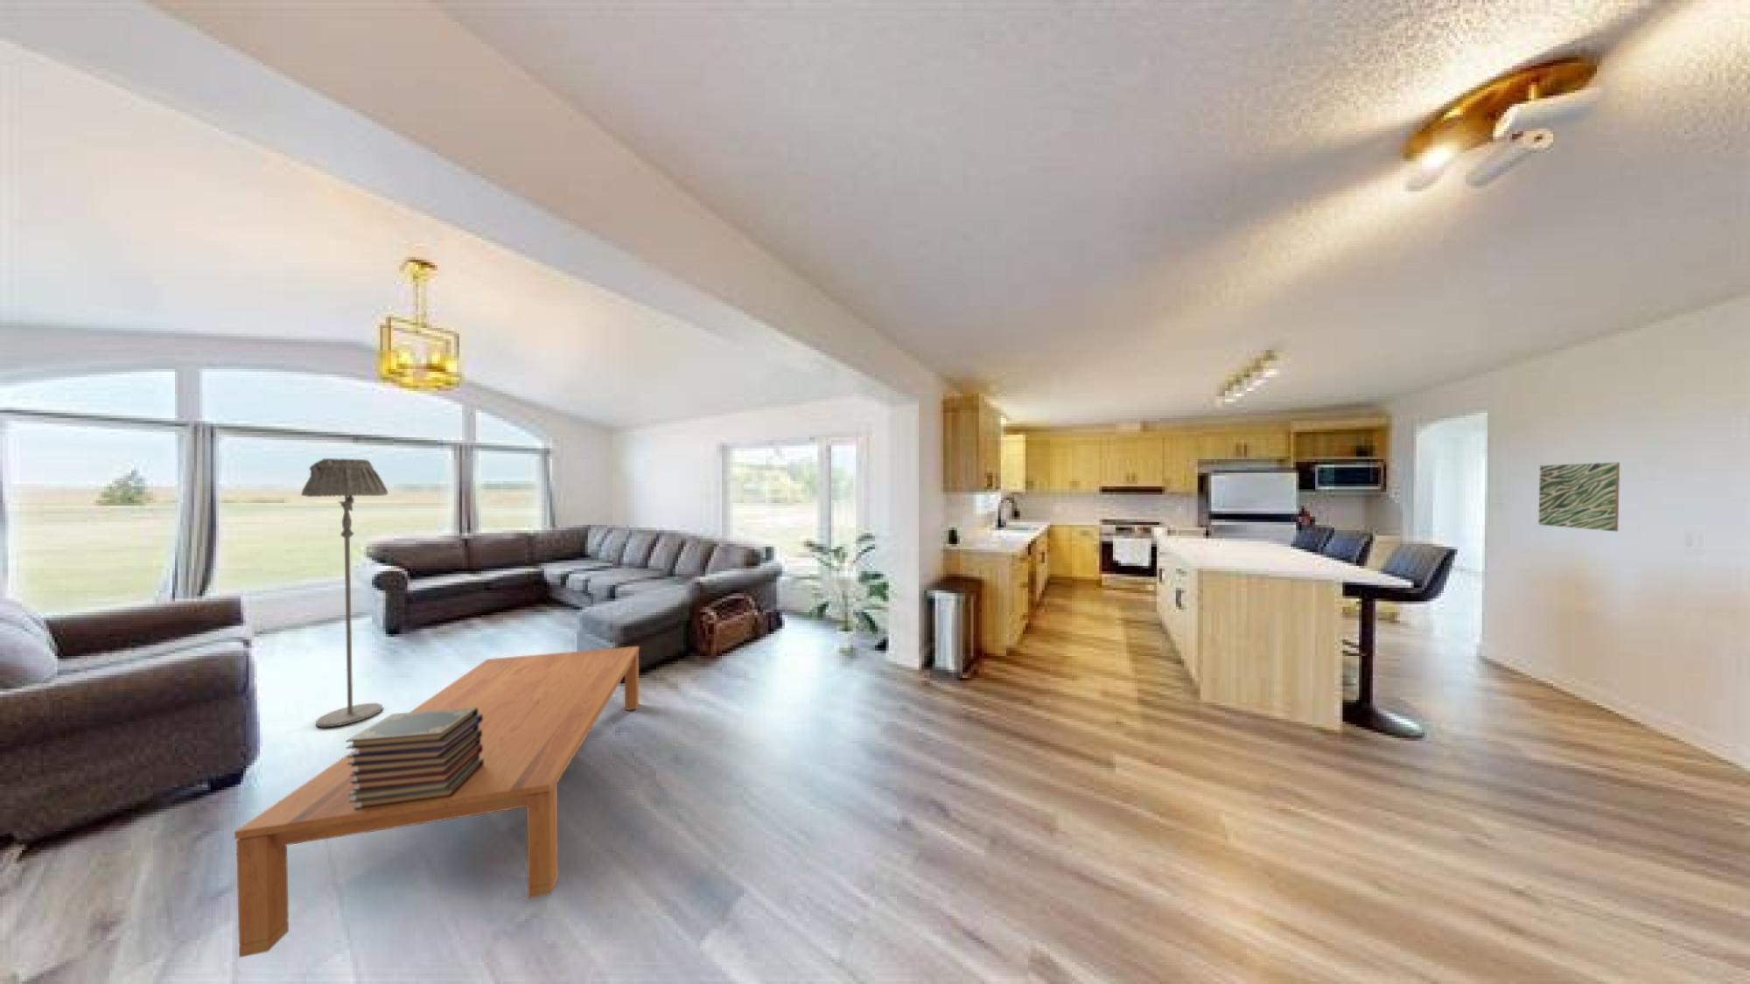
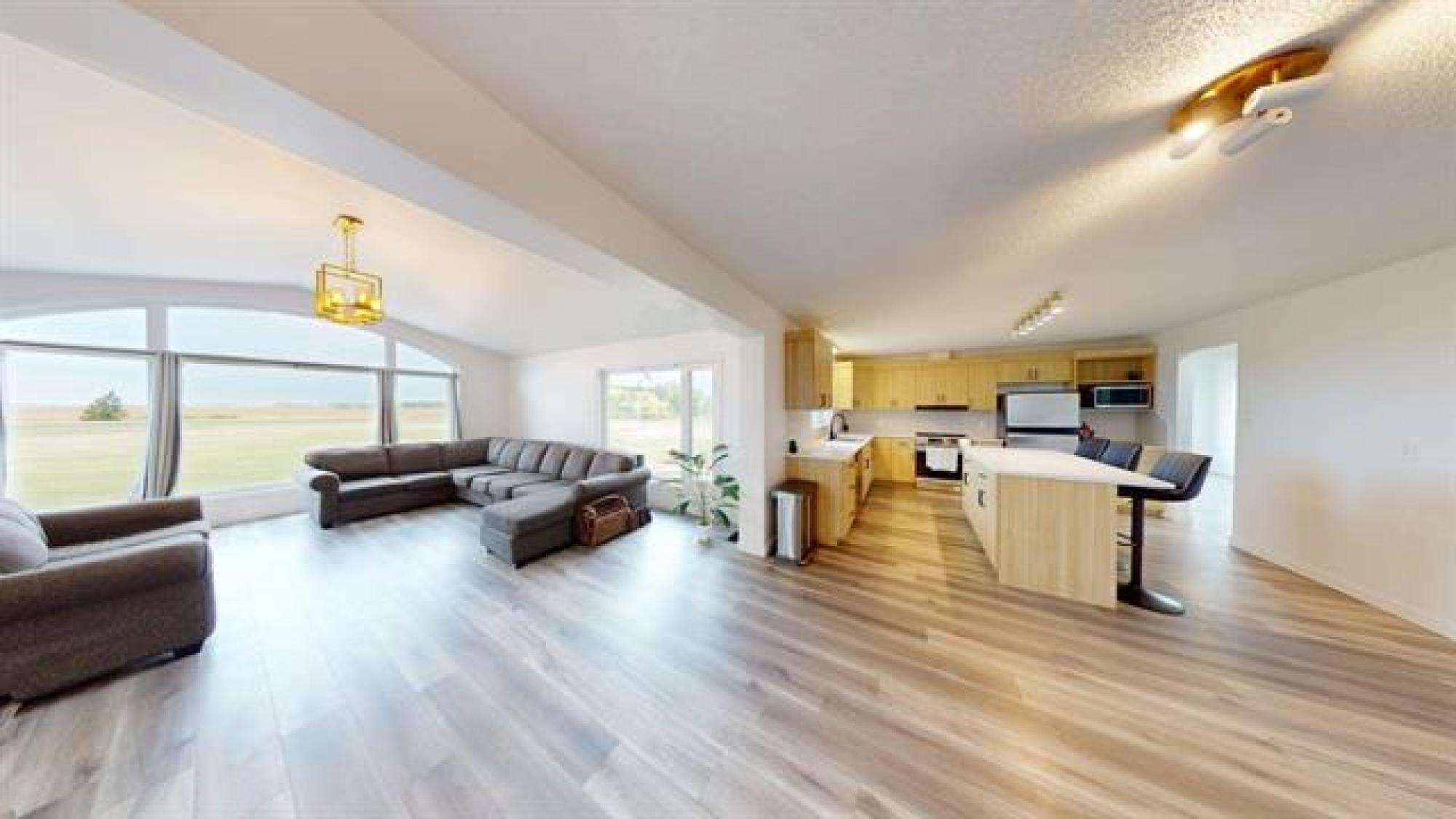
- floor lamp [300,458,388,728]
- wall art [1537,461,1620,532]
- coffee table [233,645,639,959]
- book stack [345,708,484,809]
